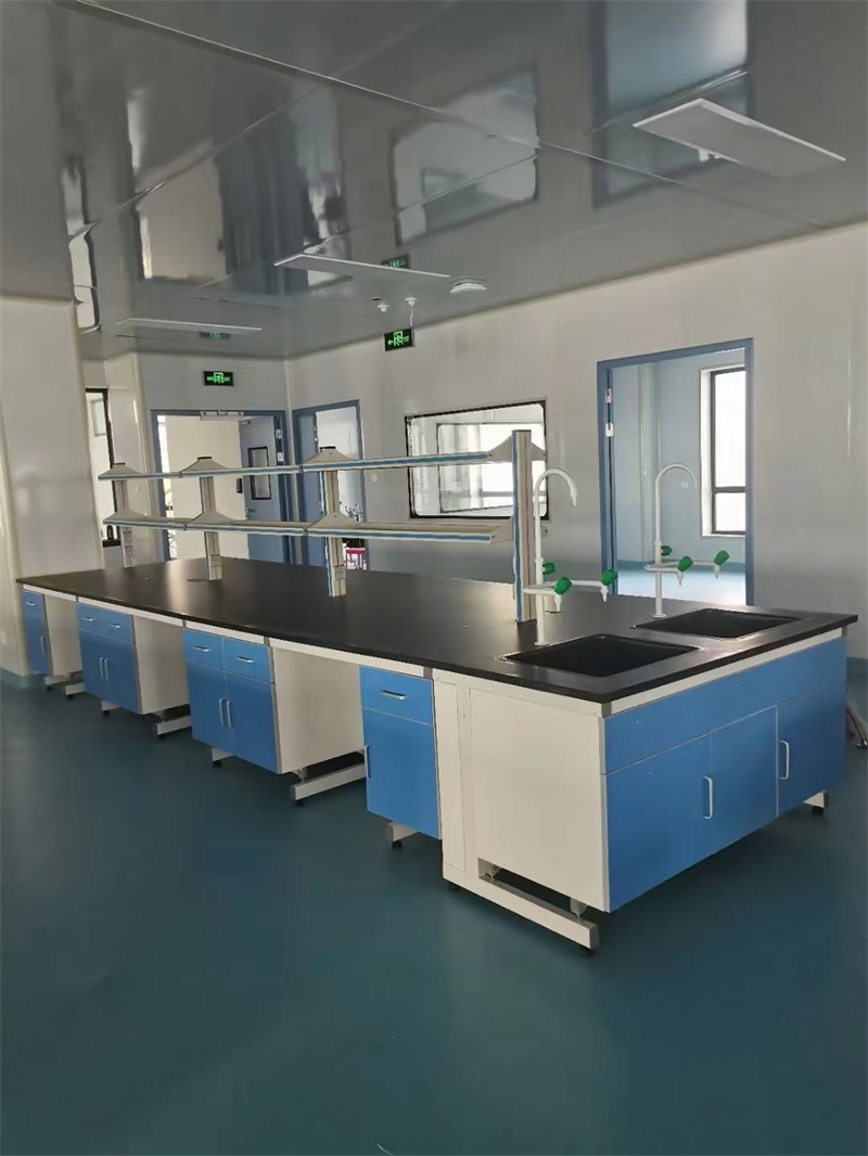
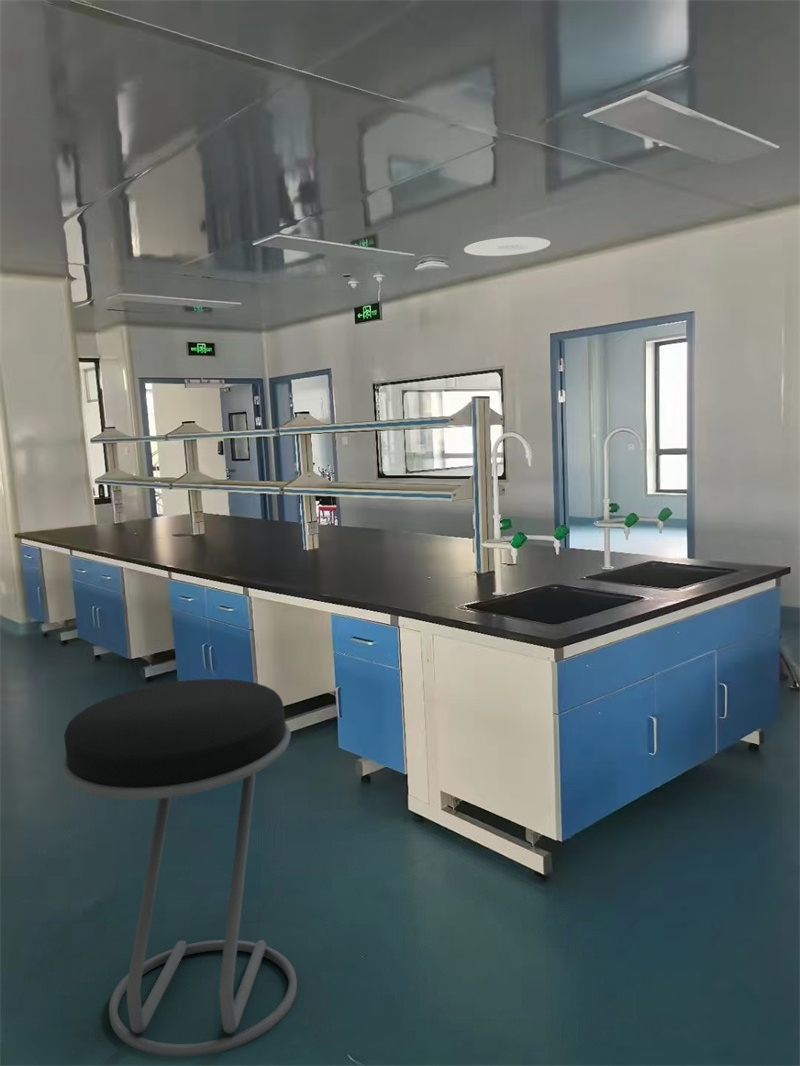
+ ceiling light [463,236,551,257]
+ stool [61,678,298,1058]
